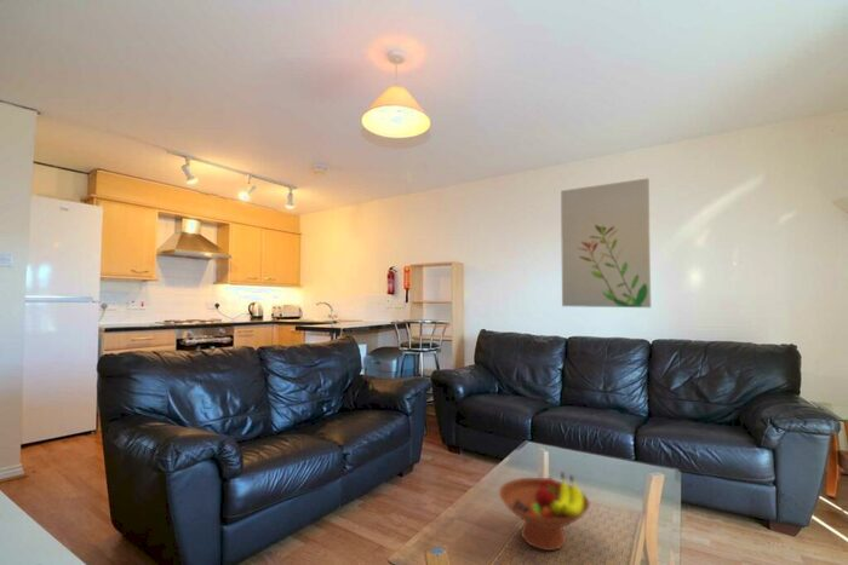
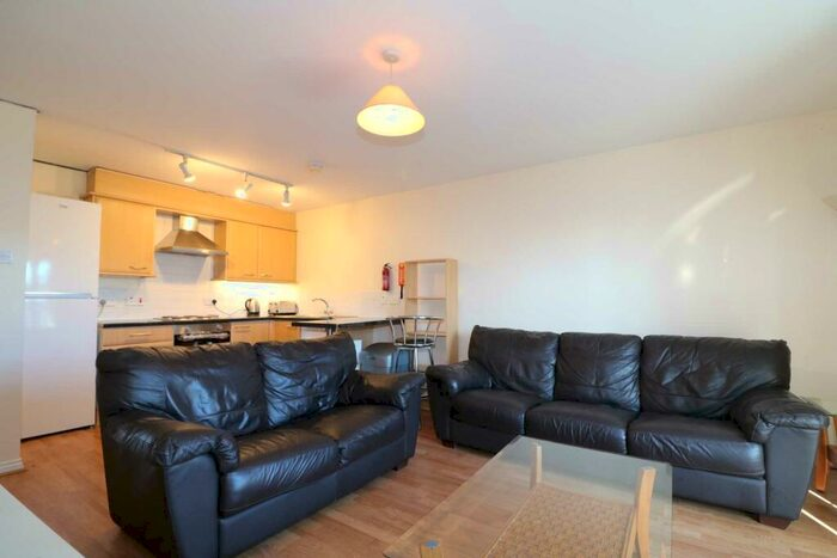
- fruit bowl [498,472,591,552]
- wall art [560,177,652,309]
